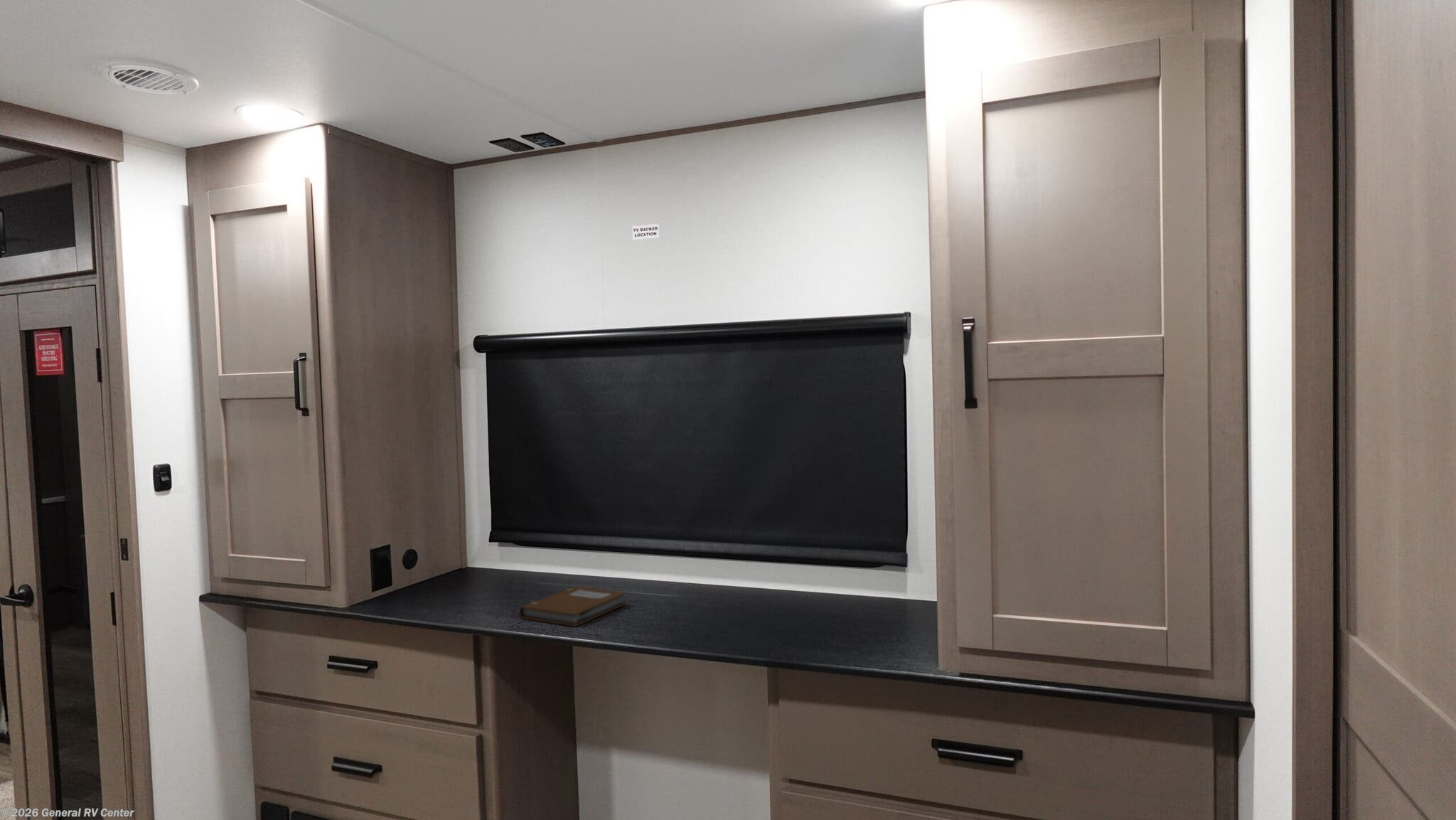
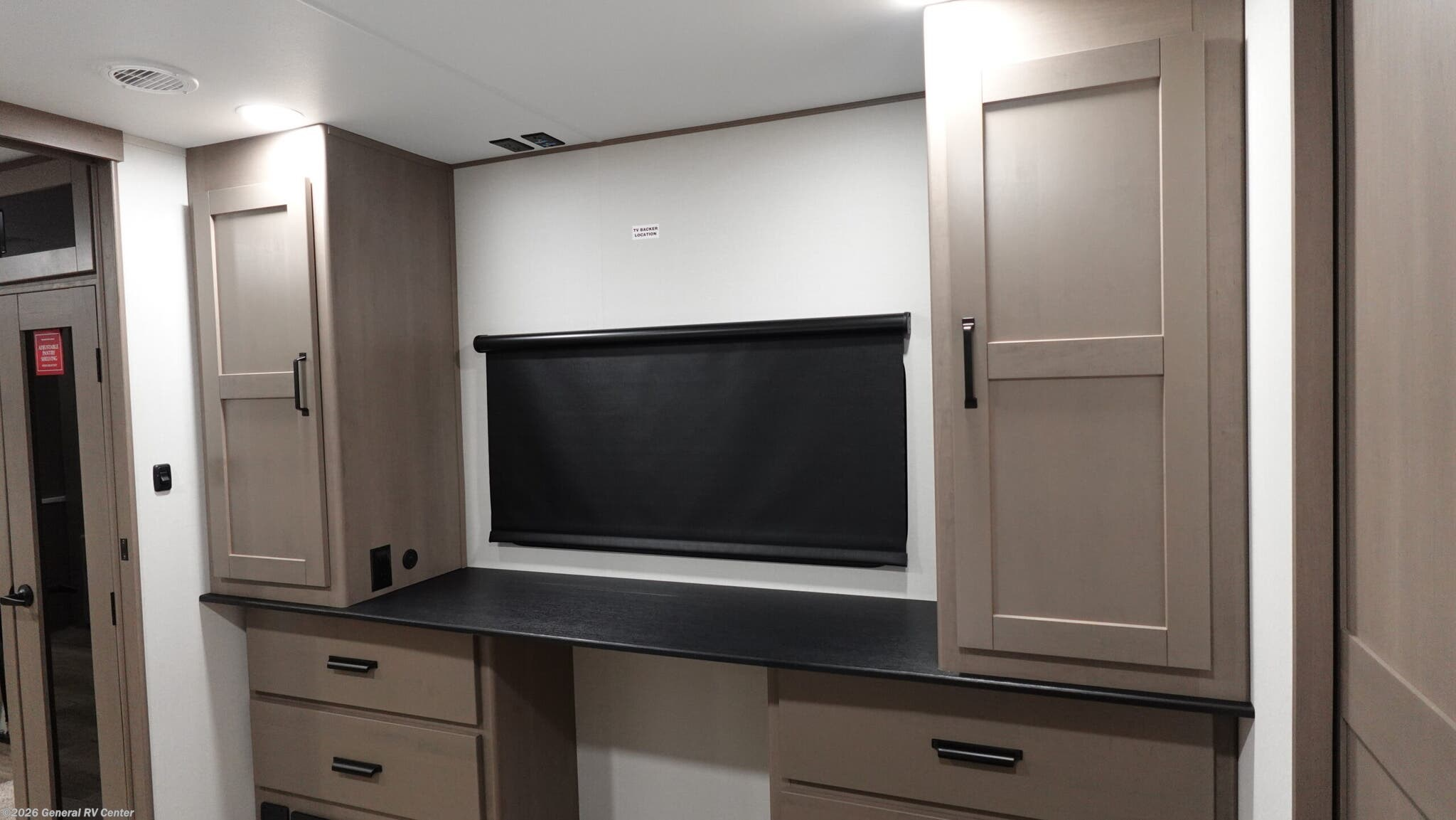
- notebook [519,586,627,627]
